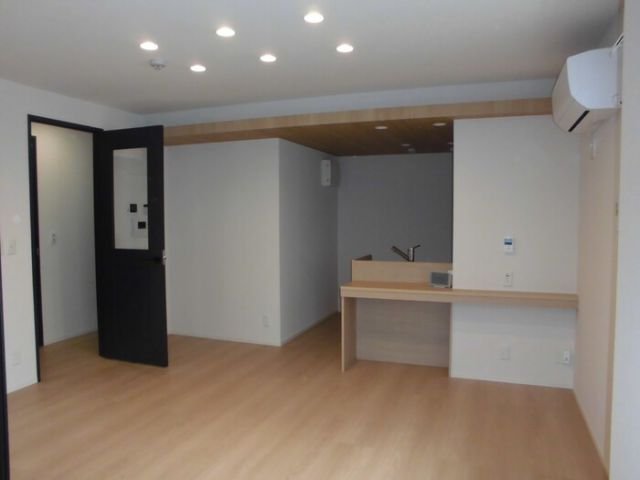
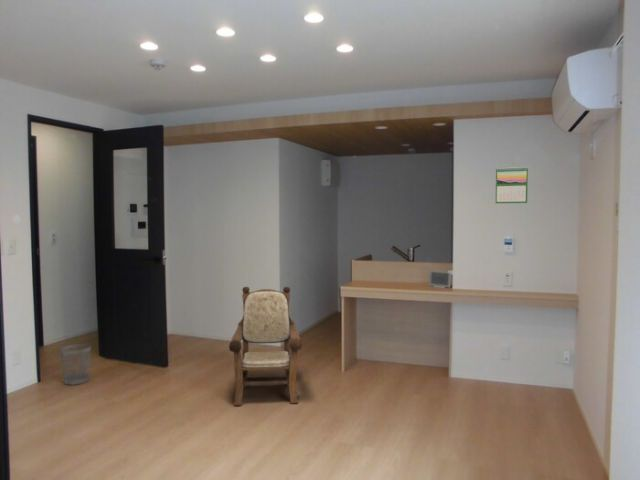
+ calendar [495,166,529,204]
+ armchair [228,286,303,407]
+ wastebasket [59,343,92,386]
